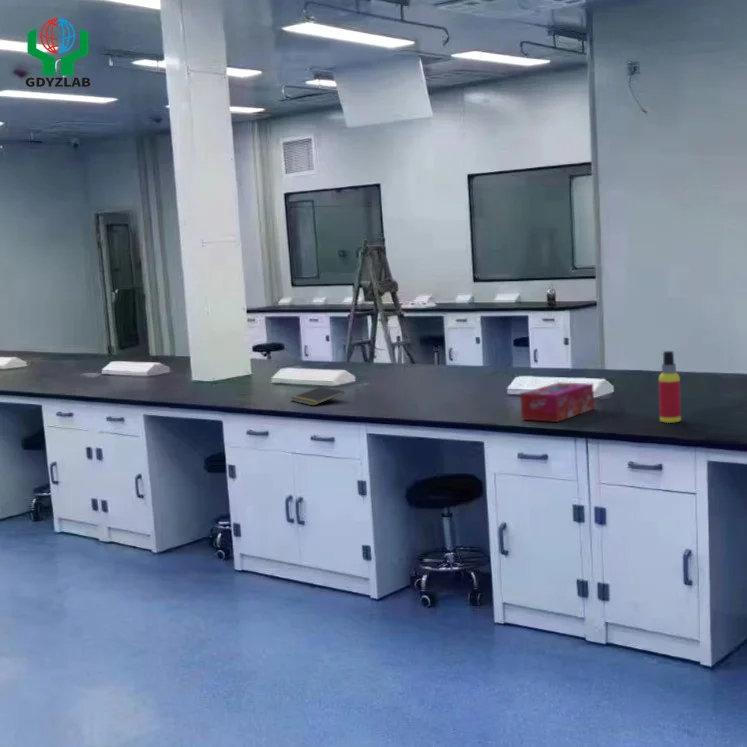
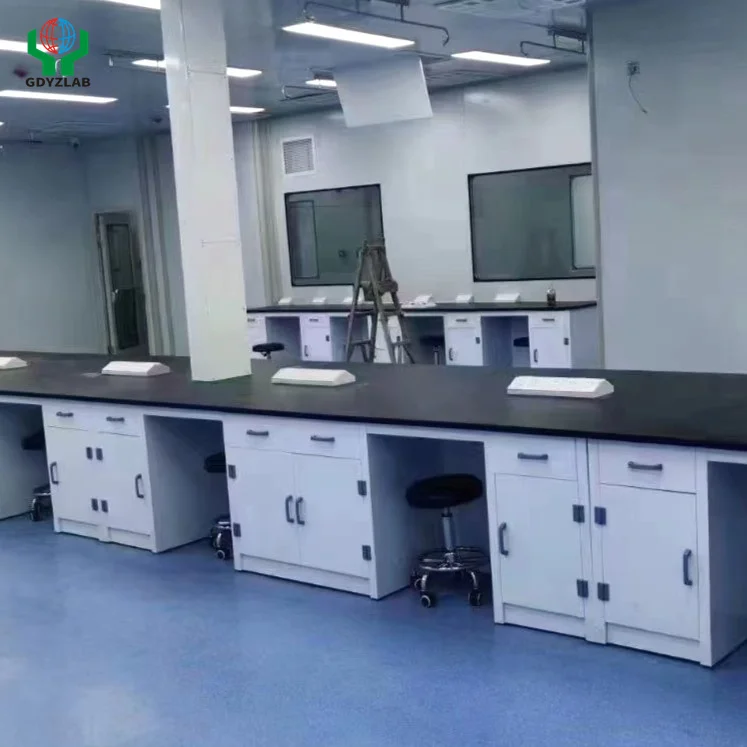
- spray bottle [658,350,682,424]
- notepad [290,386,345,407]
- tissue box [519,381,595,423]
